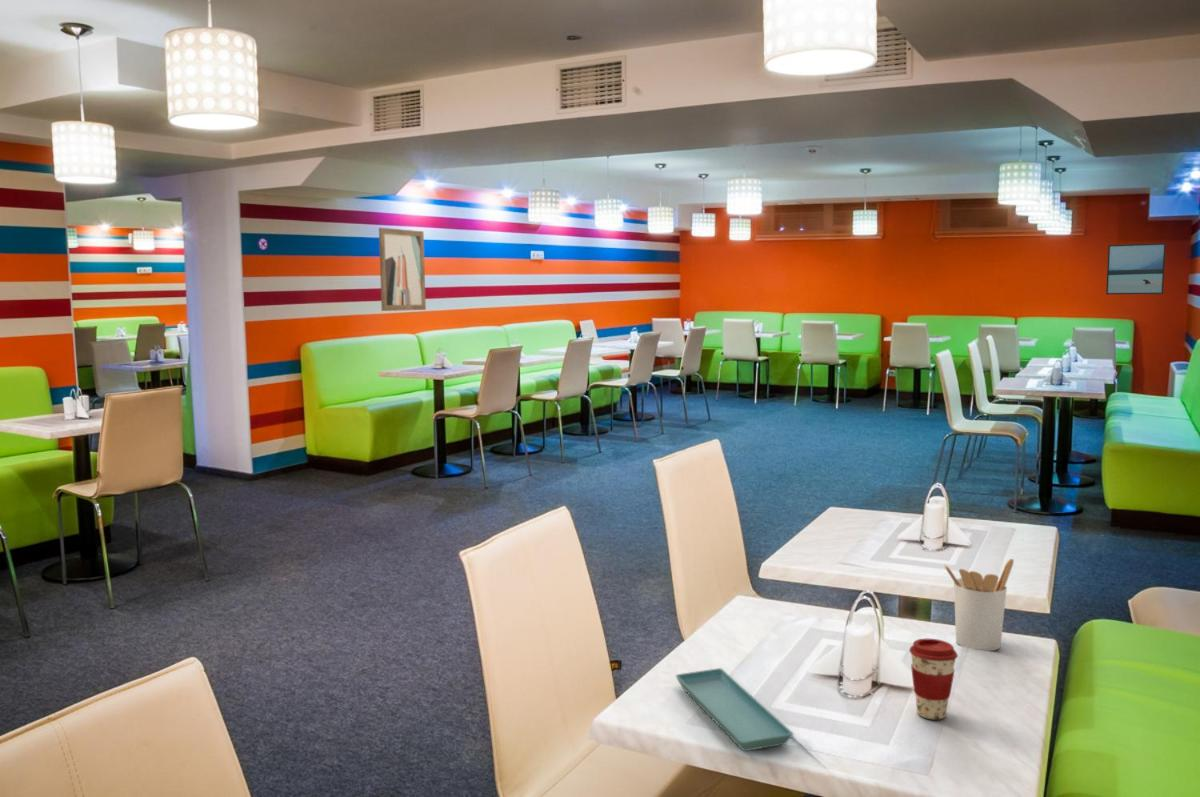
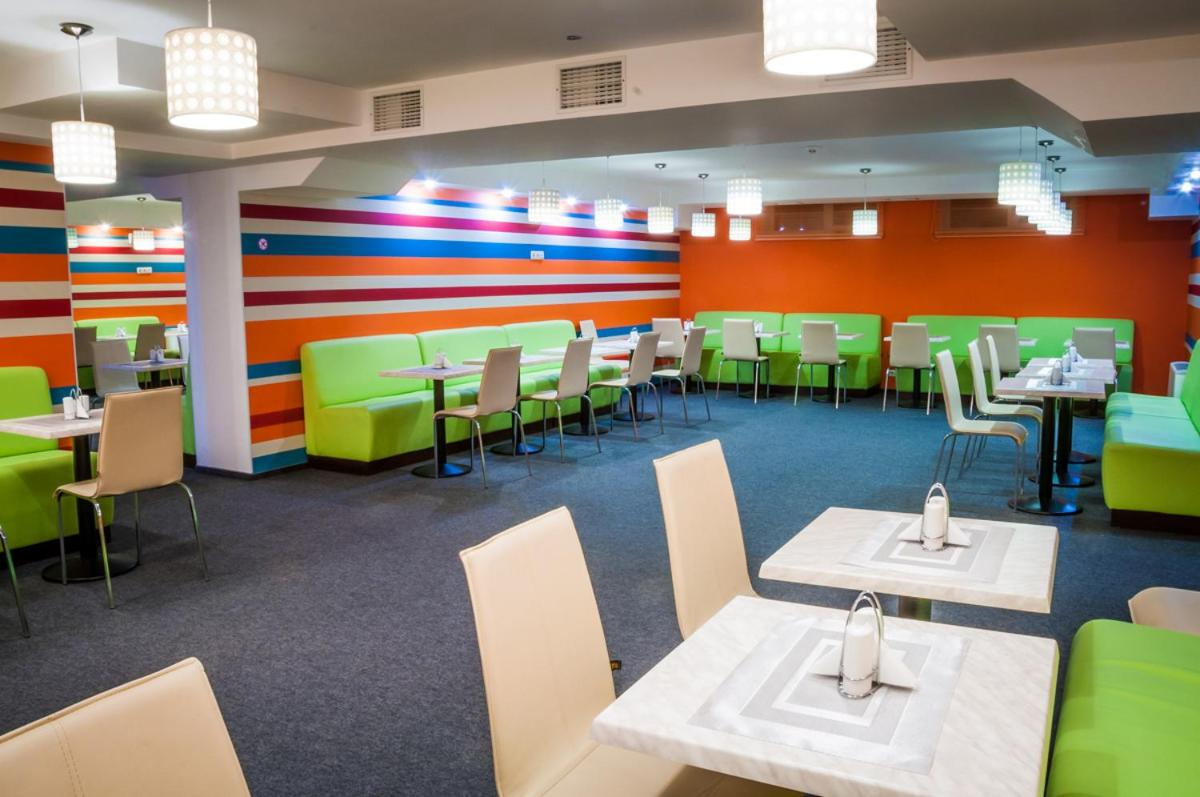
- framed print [1105,242,1167,296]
- utensil holder [943,558,1015,652]
- saucer [675,667,794,752]
- wall art [378,227,427,312]
- coffee cup [908,638,959,721]
